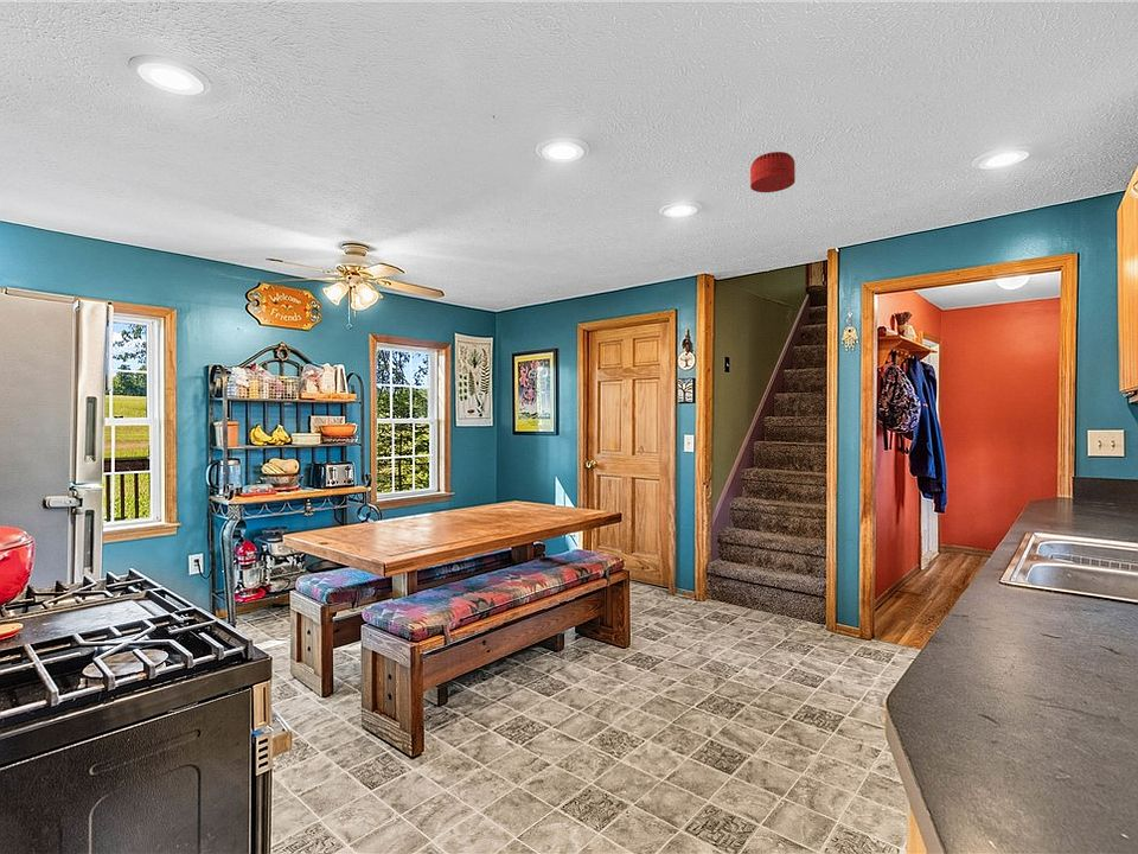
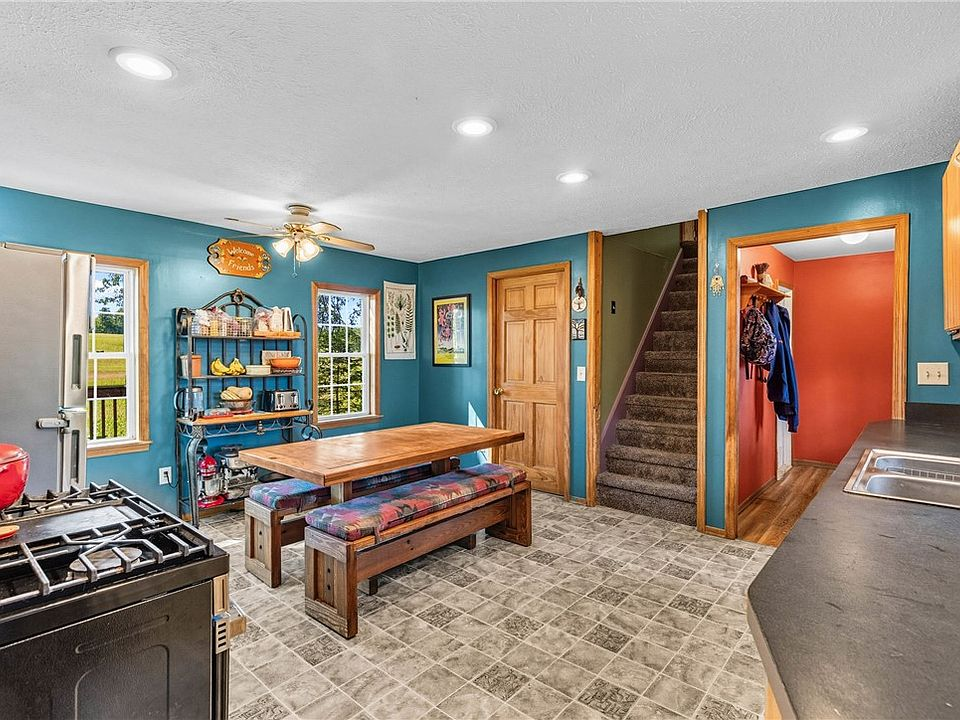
- smoke detector [749,151,797,193]
